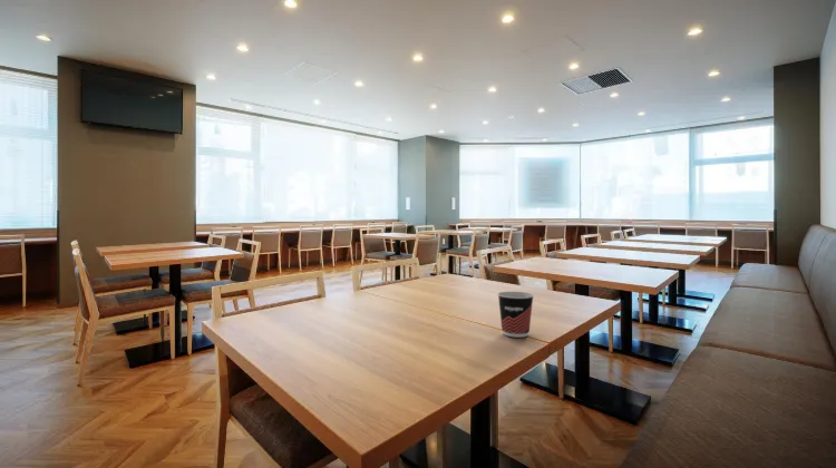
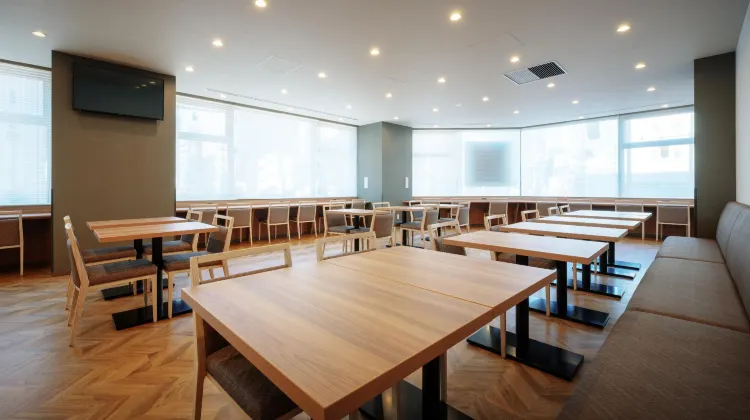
- cup [496,291,535,339]
